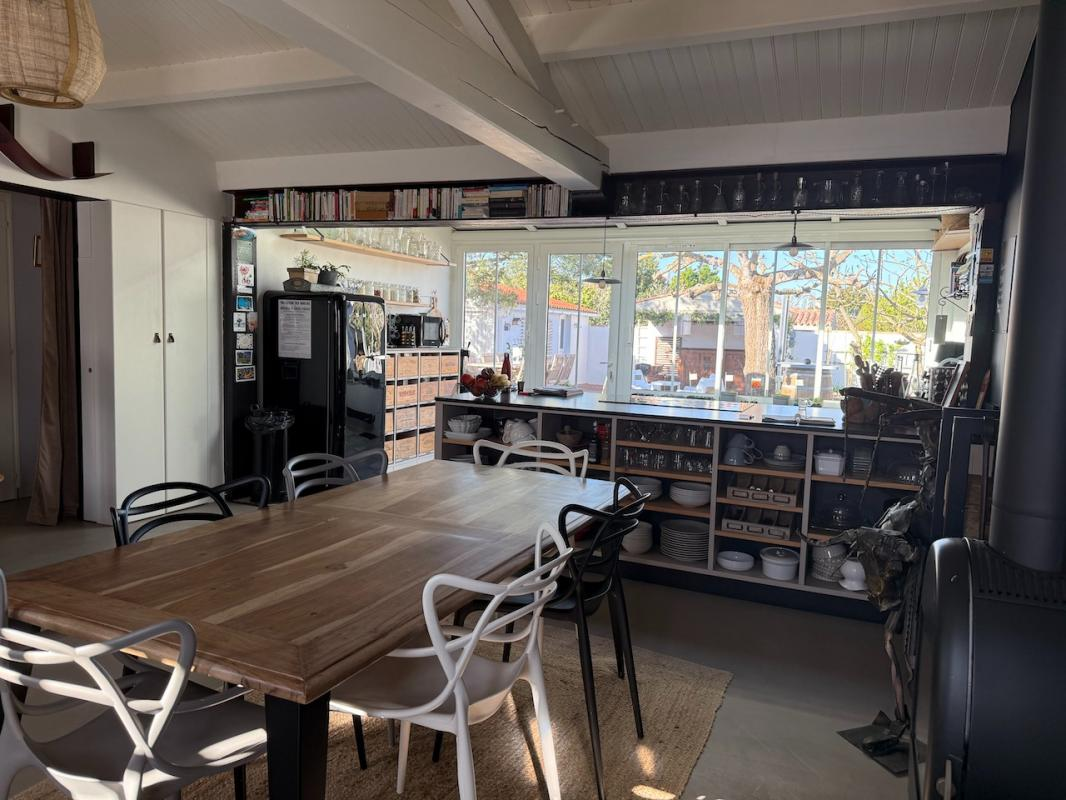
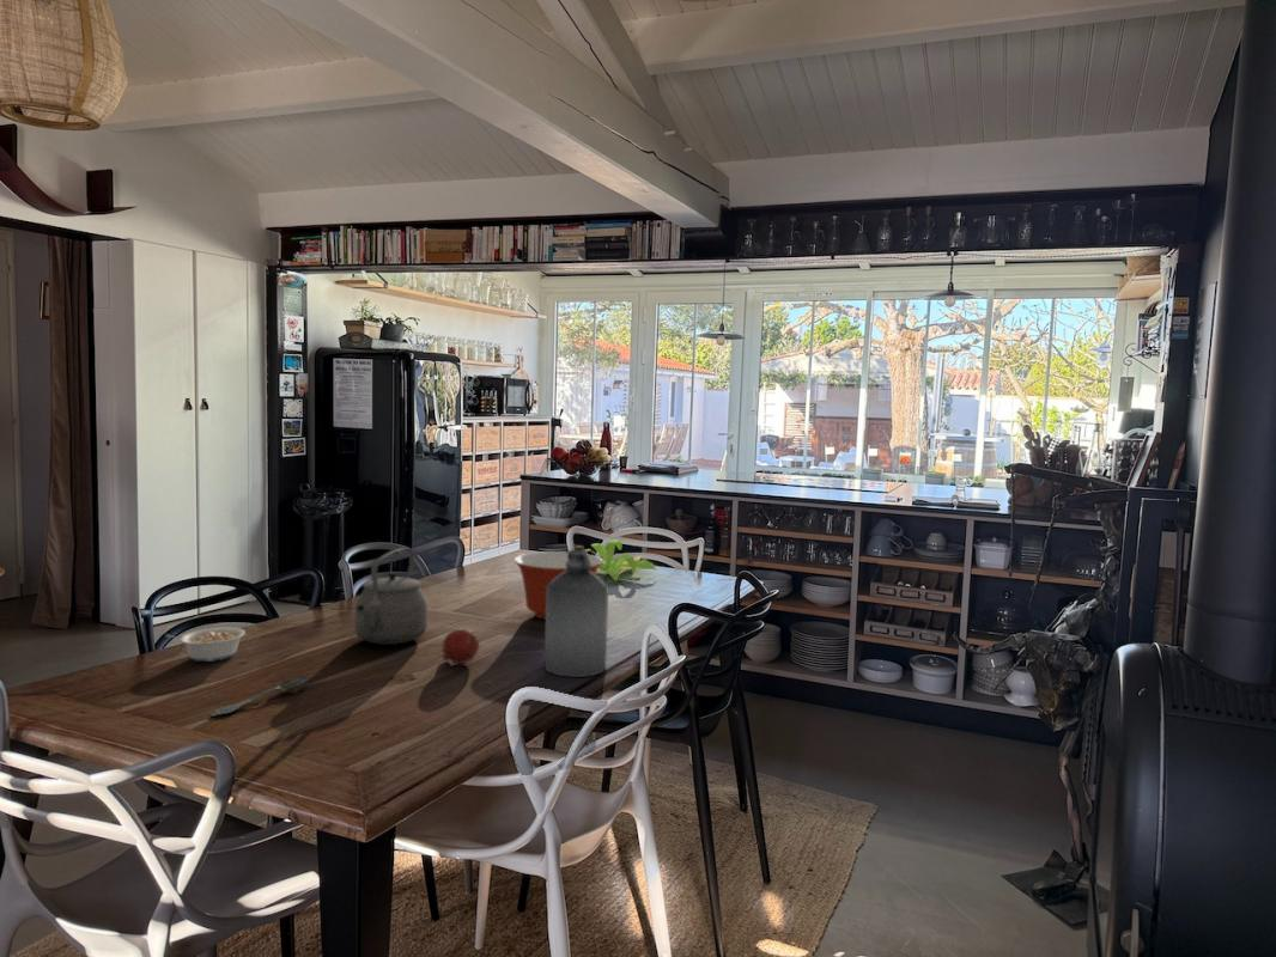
+ bottle [543,544,609,678]
+ fruit [442,627,480,665]
+ legume [165,627,247,663]
+ plant [585,538,658,583]
+ tea kettle [354,547,429,646]
+ spoon [211,676,310,718]
+ mixing bowl [514,550,604,621]
